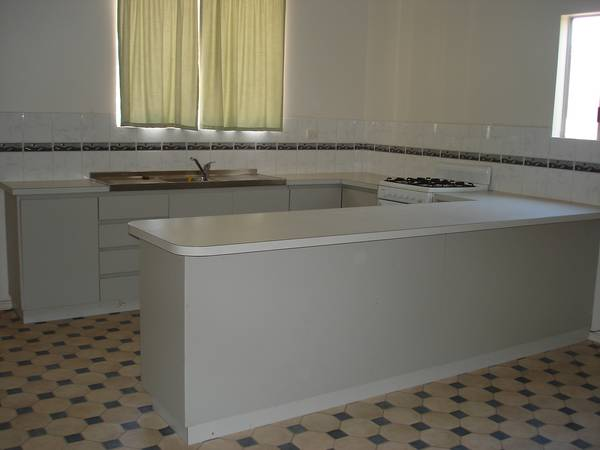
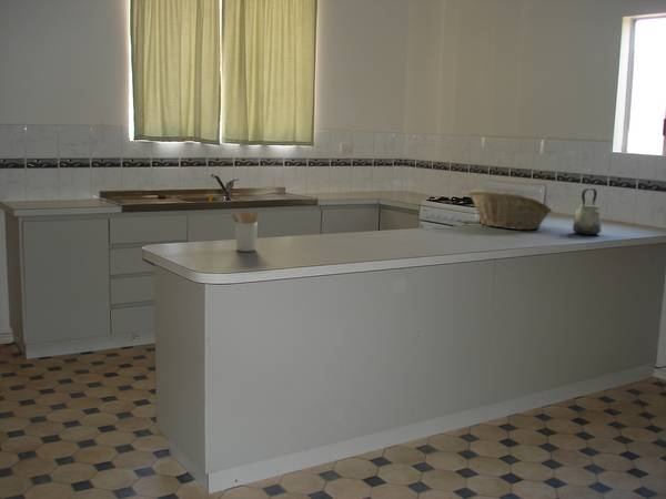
+ kettle [572,187,602,236]
+ fruit basket [467,189,553,231]
+ utensil holder [230,207,261,253]
